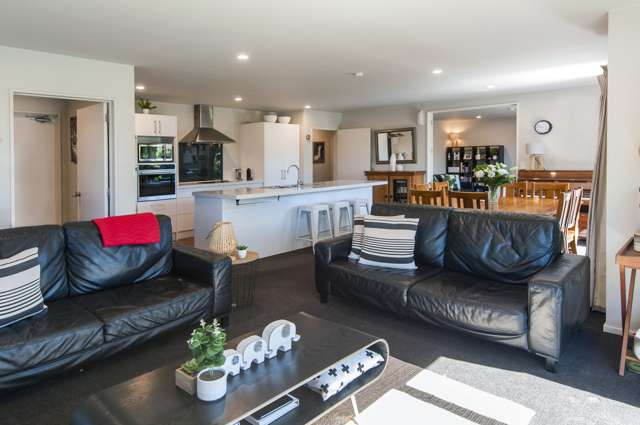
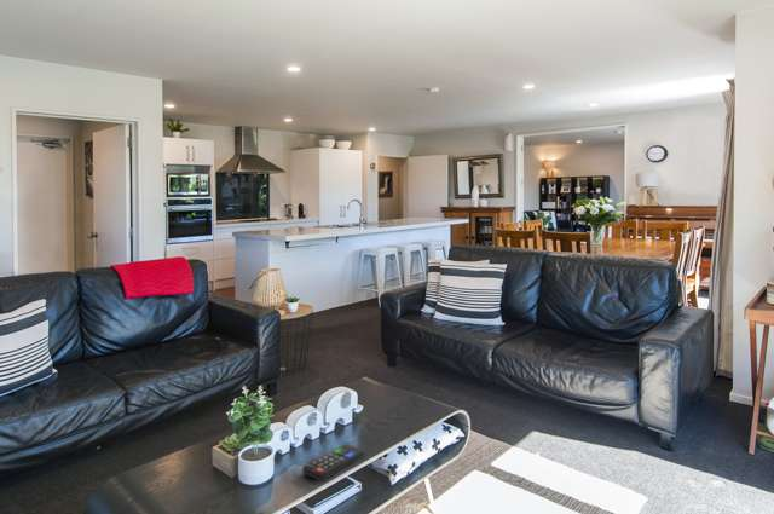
+ remote control [301,444,365,481]
